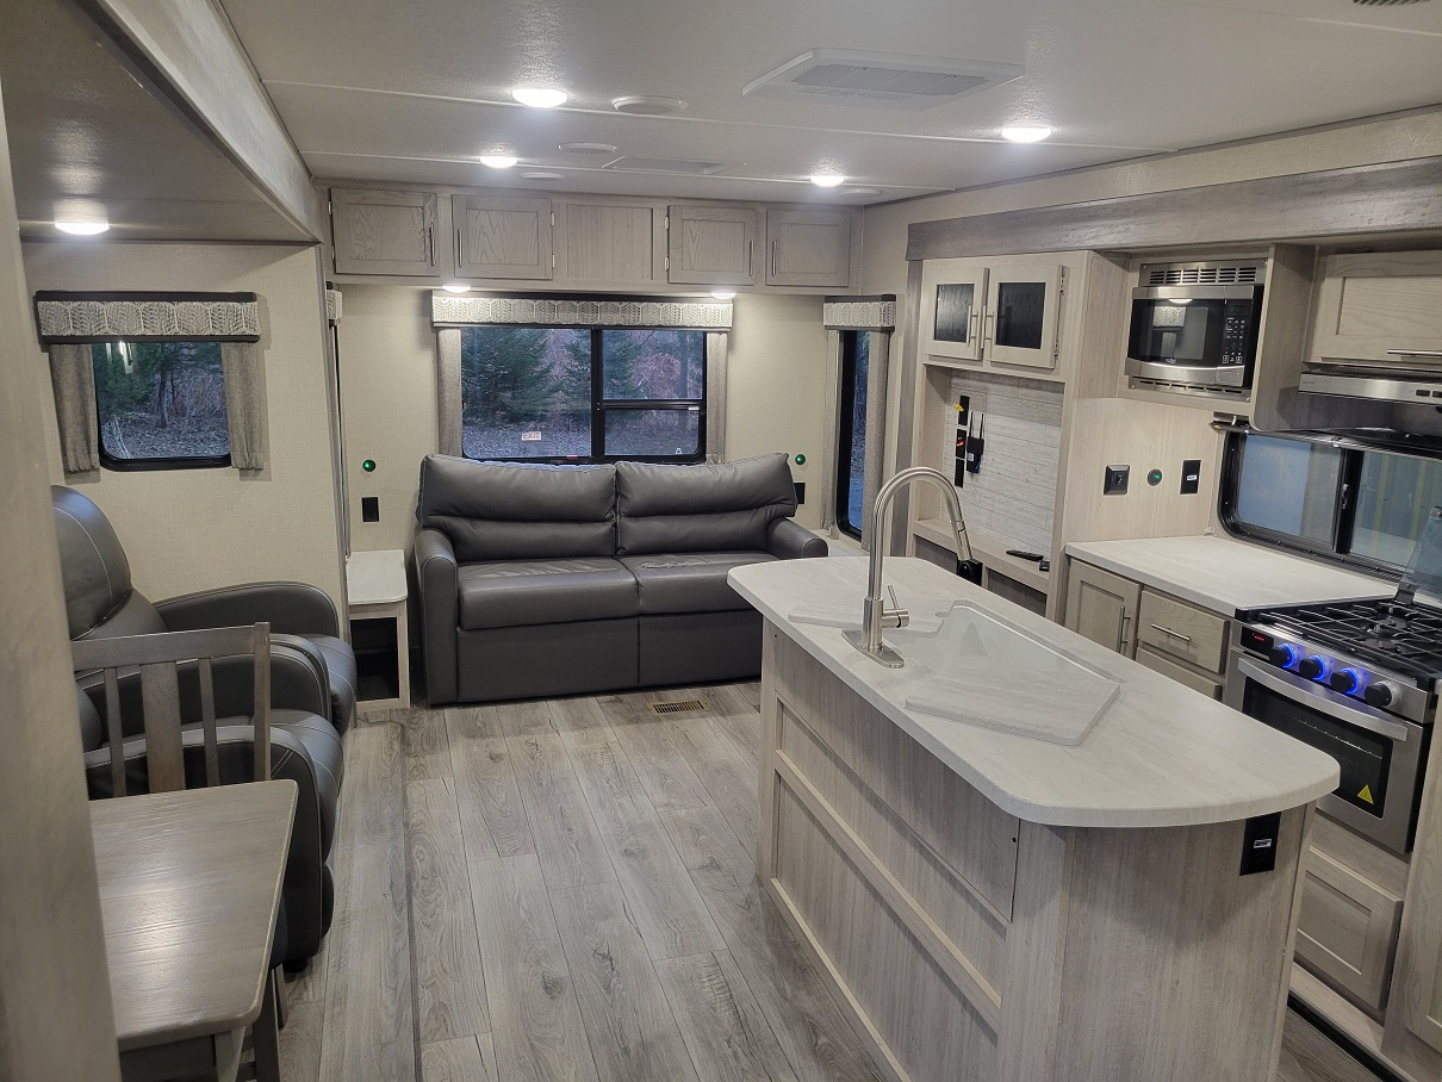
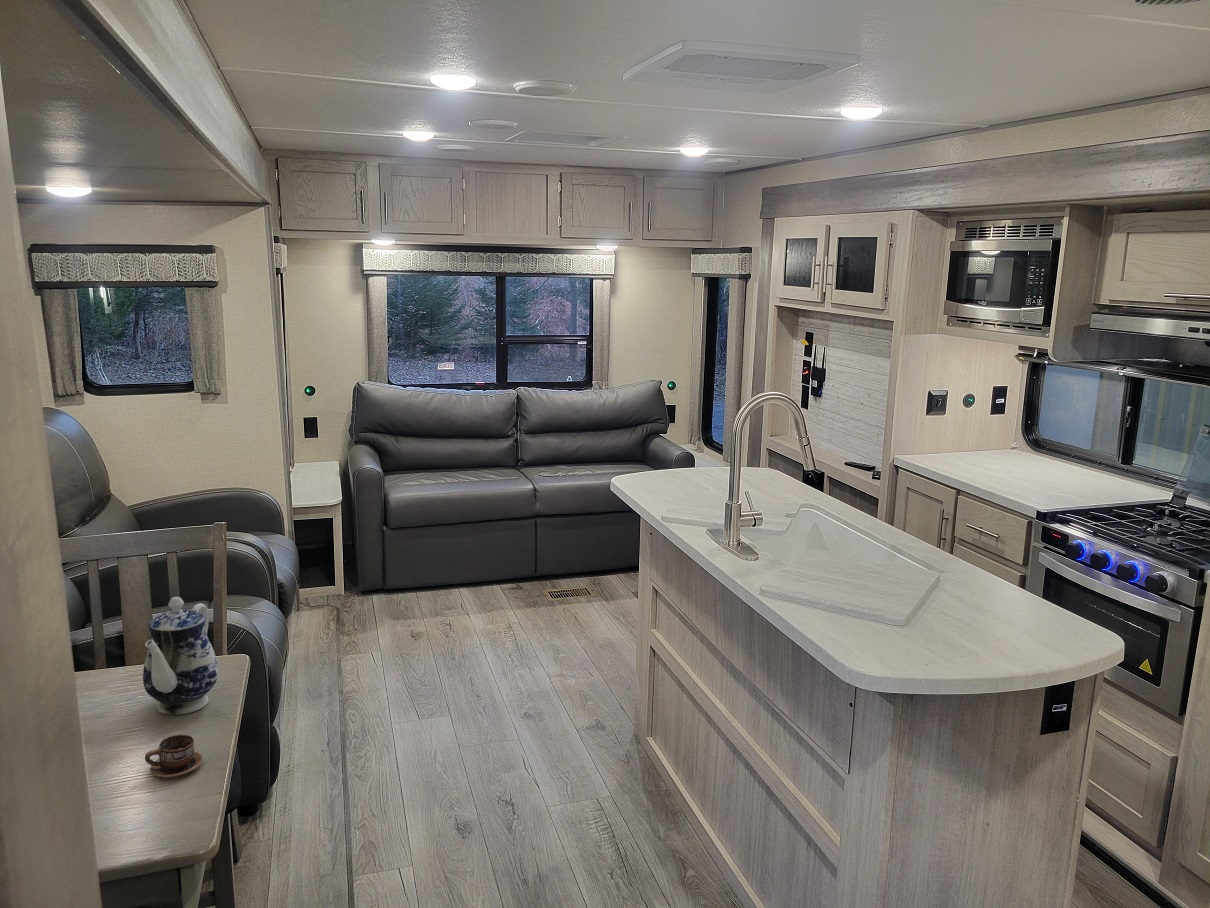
+ cup [144,734,204,780]
+ teapot [142,596,219,716]
